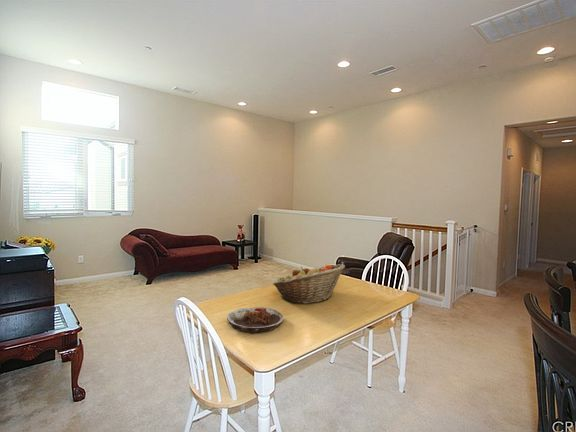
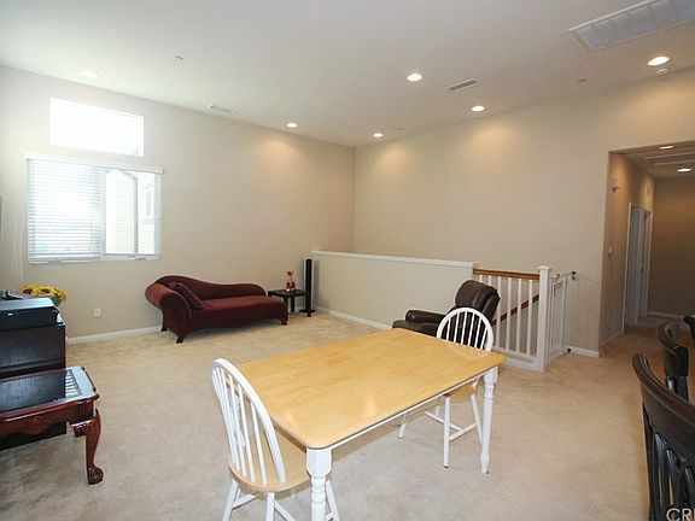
- fruit basket [272,263,346,305]
- plate [226,306,285,334]
